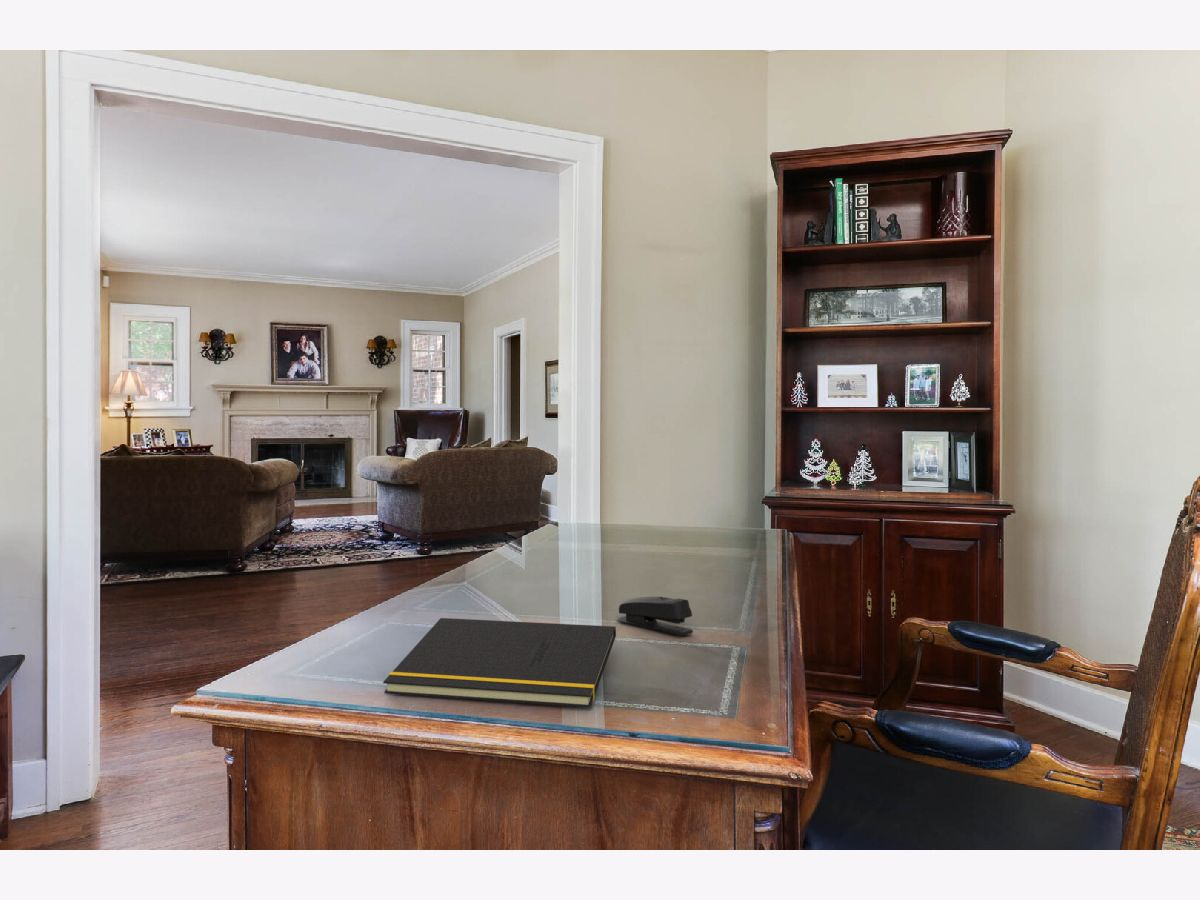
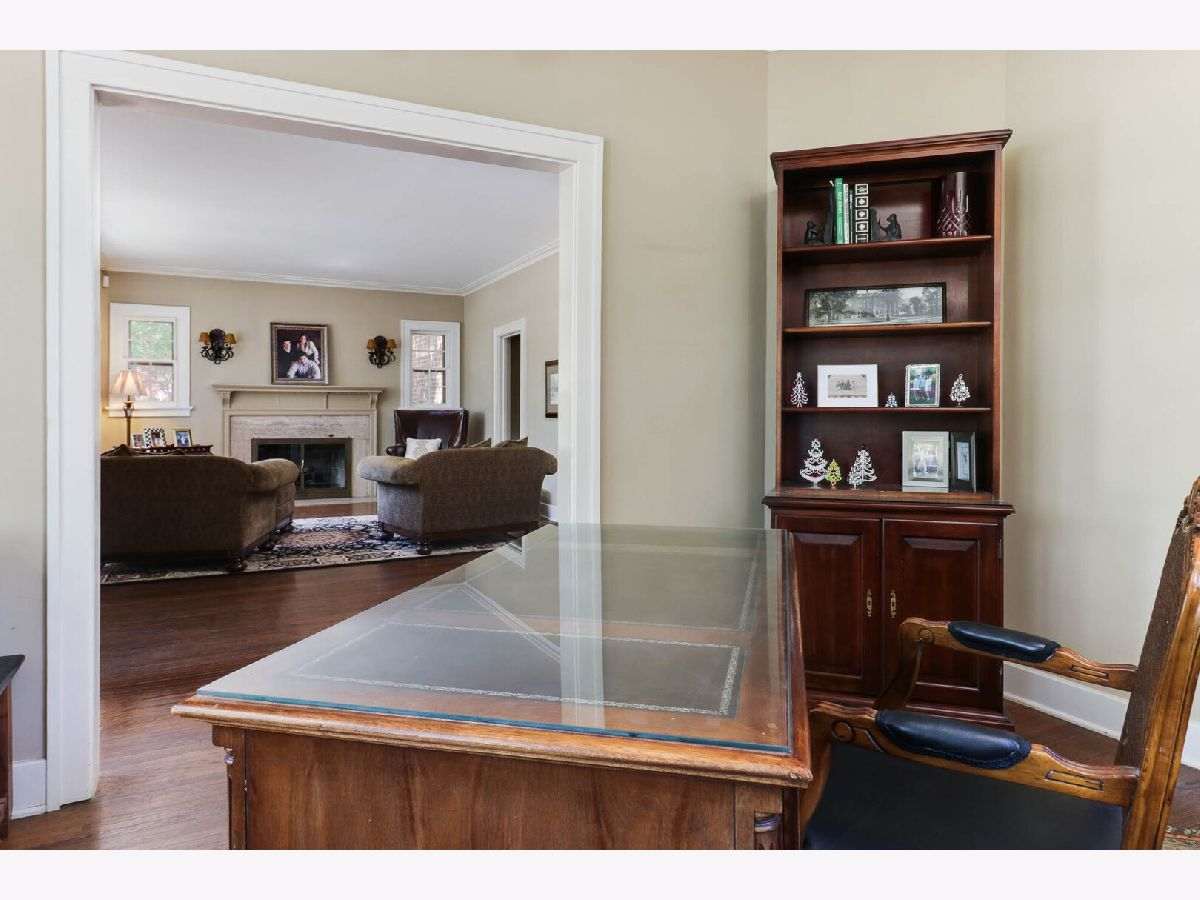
- notepad [382,617,617,708]
- stapler [615,596,694,636]
